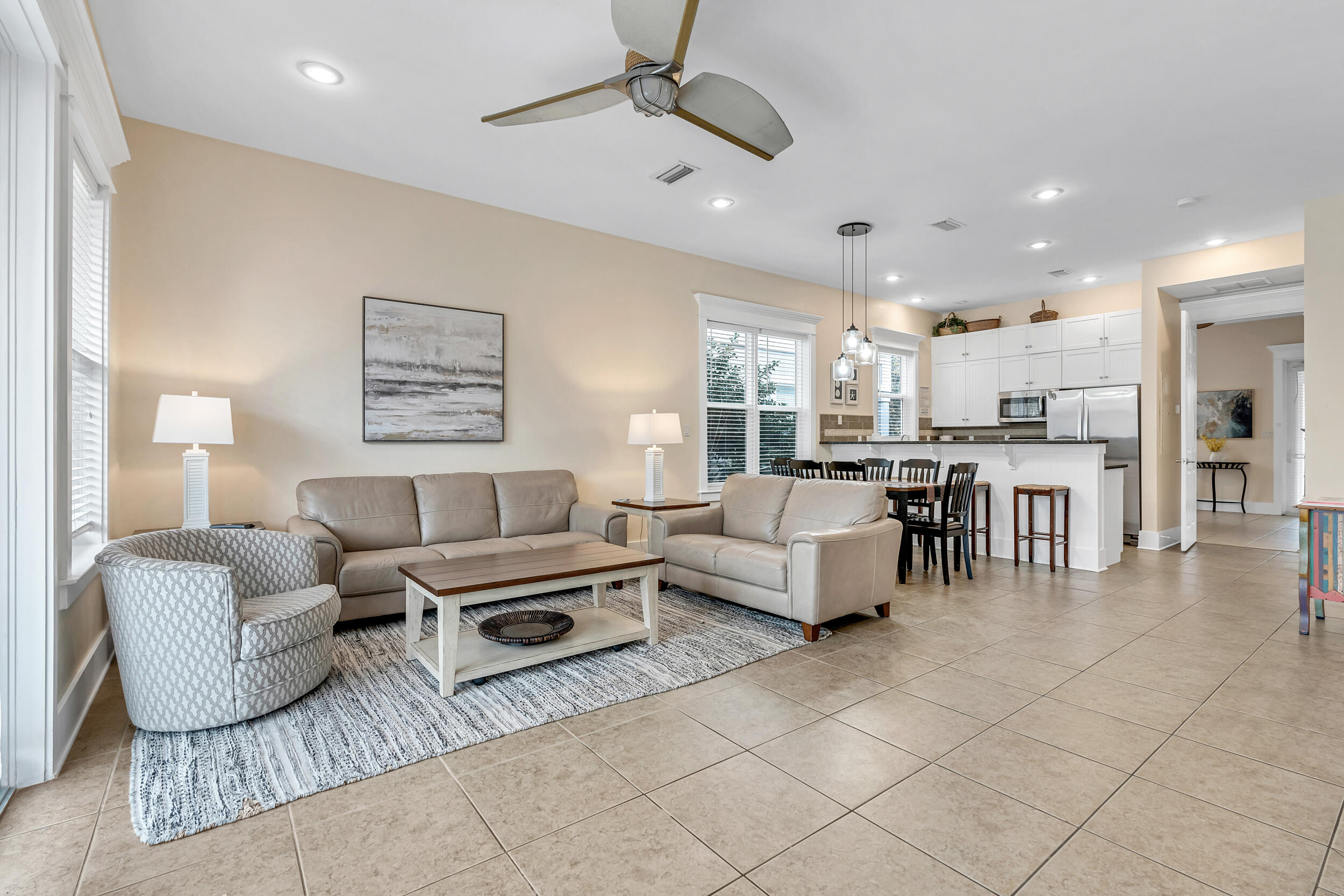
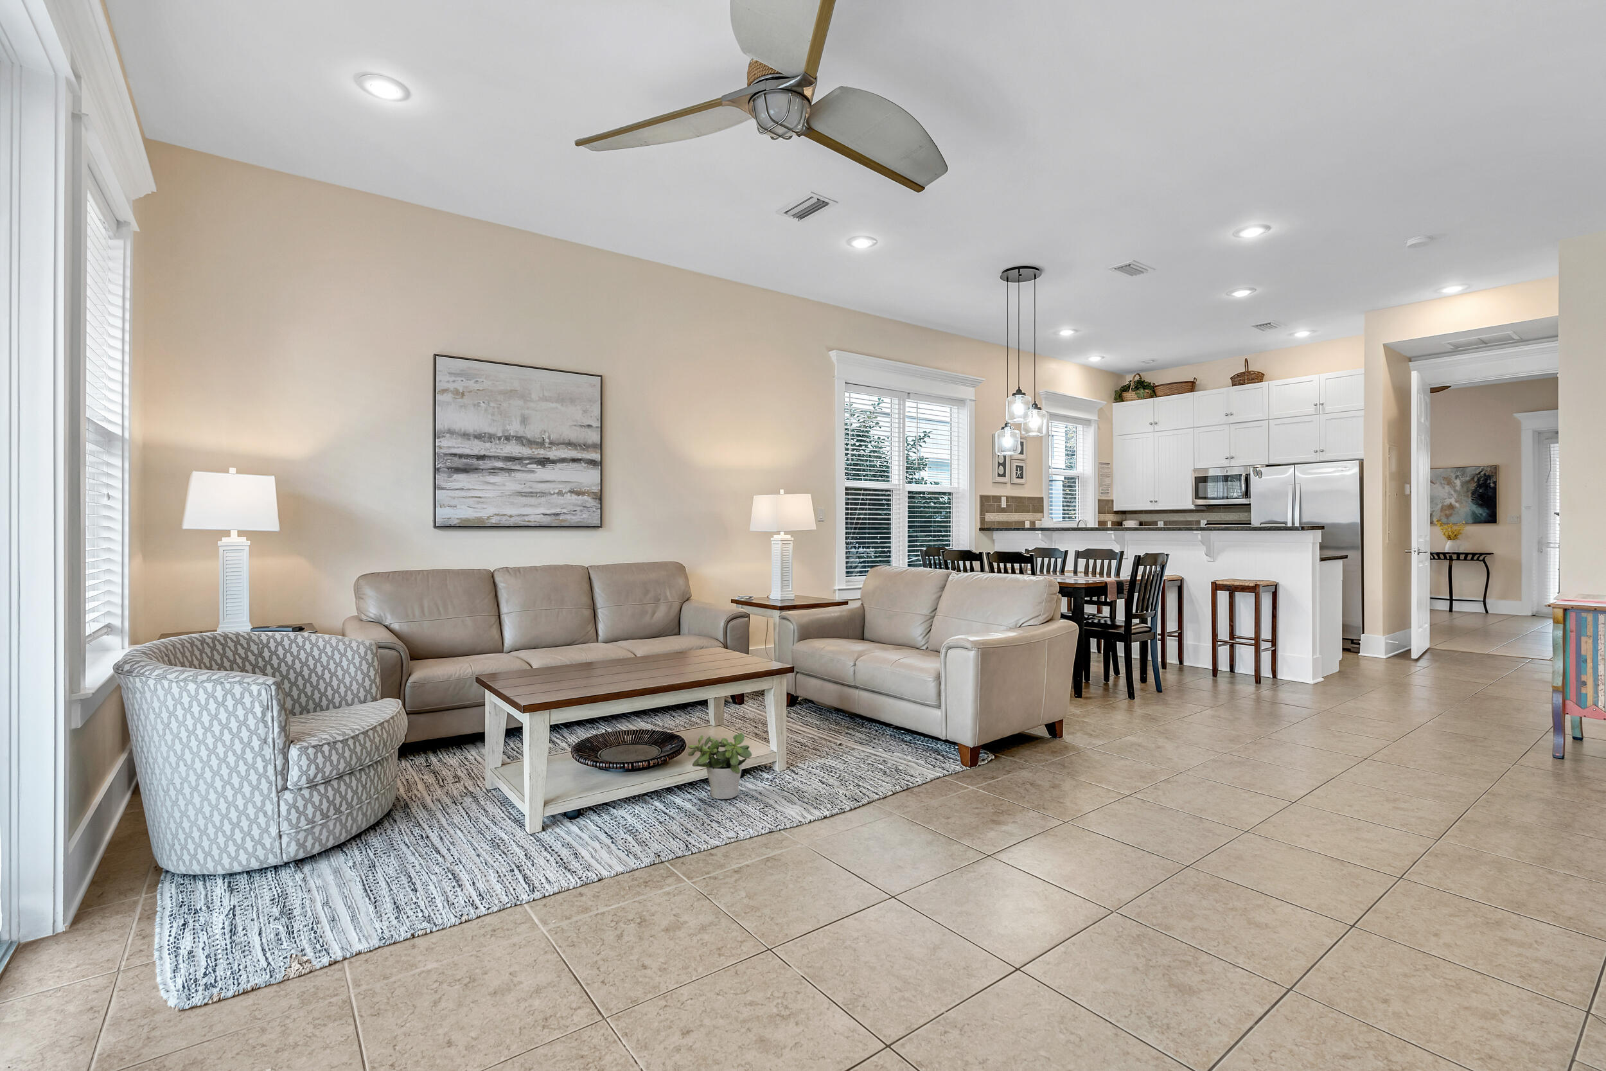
+ potted plant [687,733,753,800]
